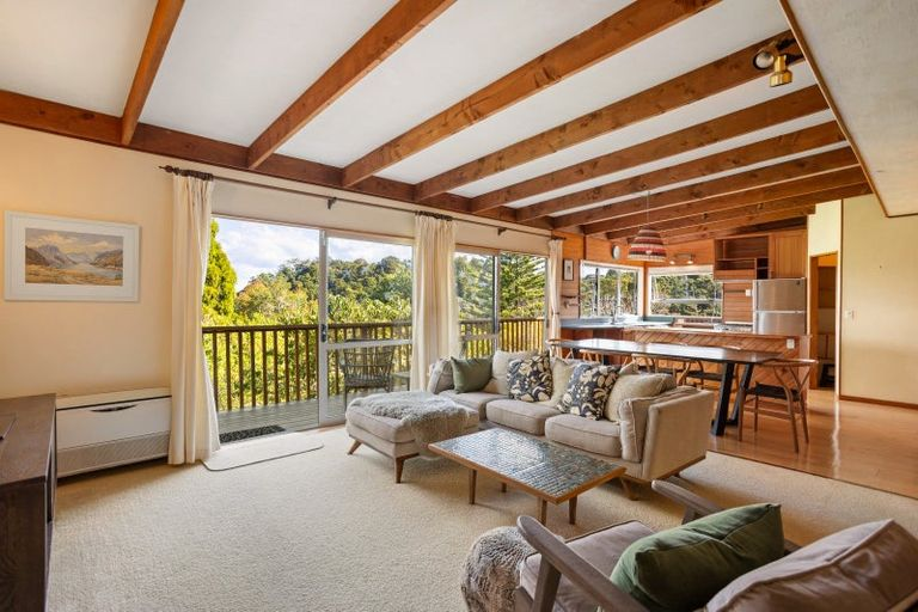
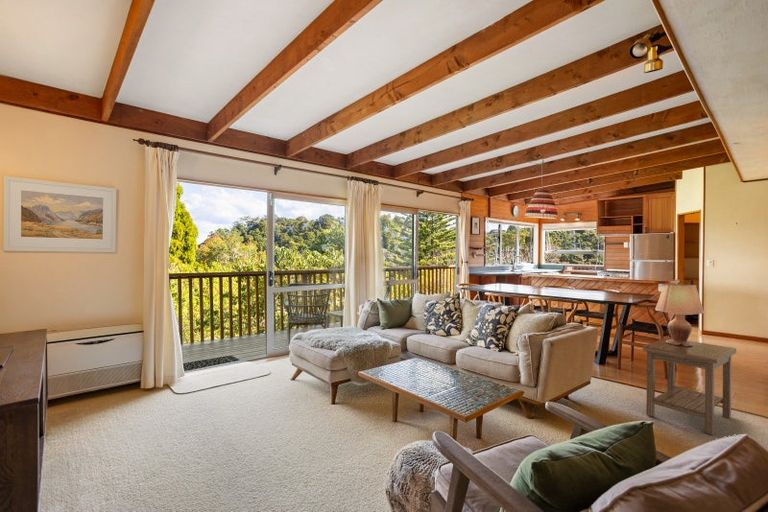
+ side table [642,337,737,436]
+ lamp [654,282,705,346]
